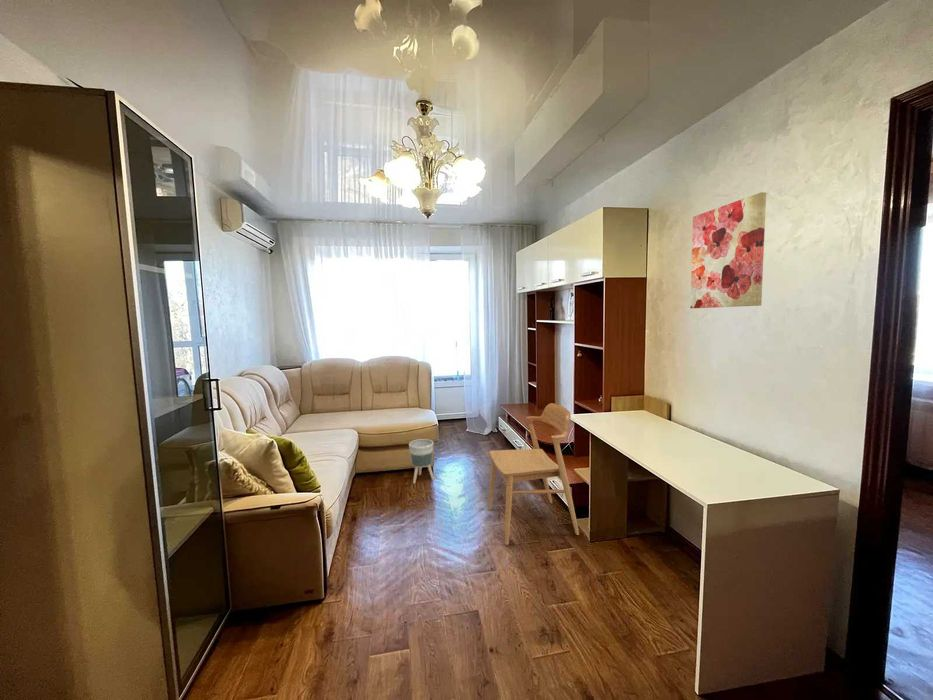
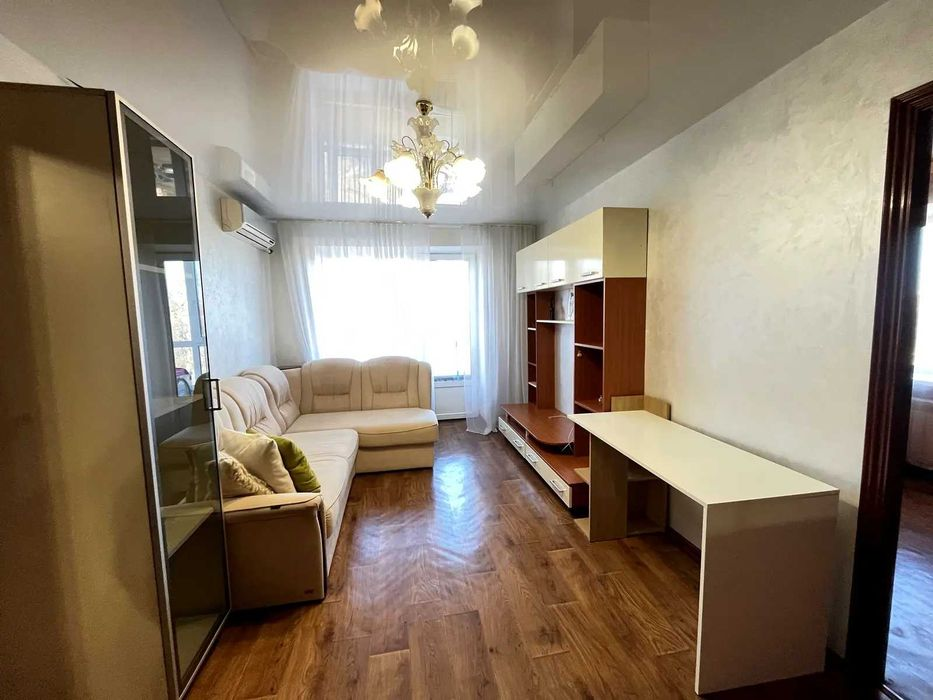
- planter [408,438,435,484]
- wall art [689,191,767,309]
- chair [487,402,580,546]
